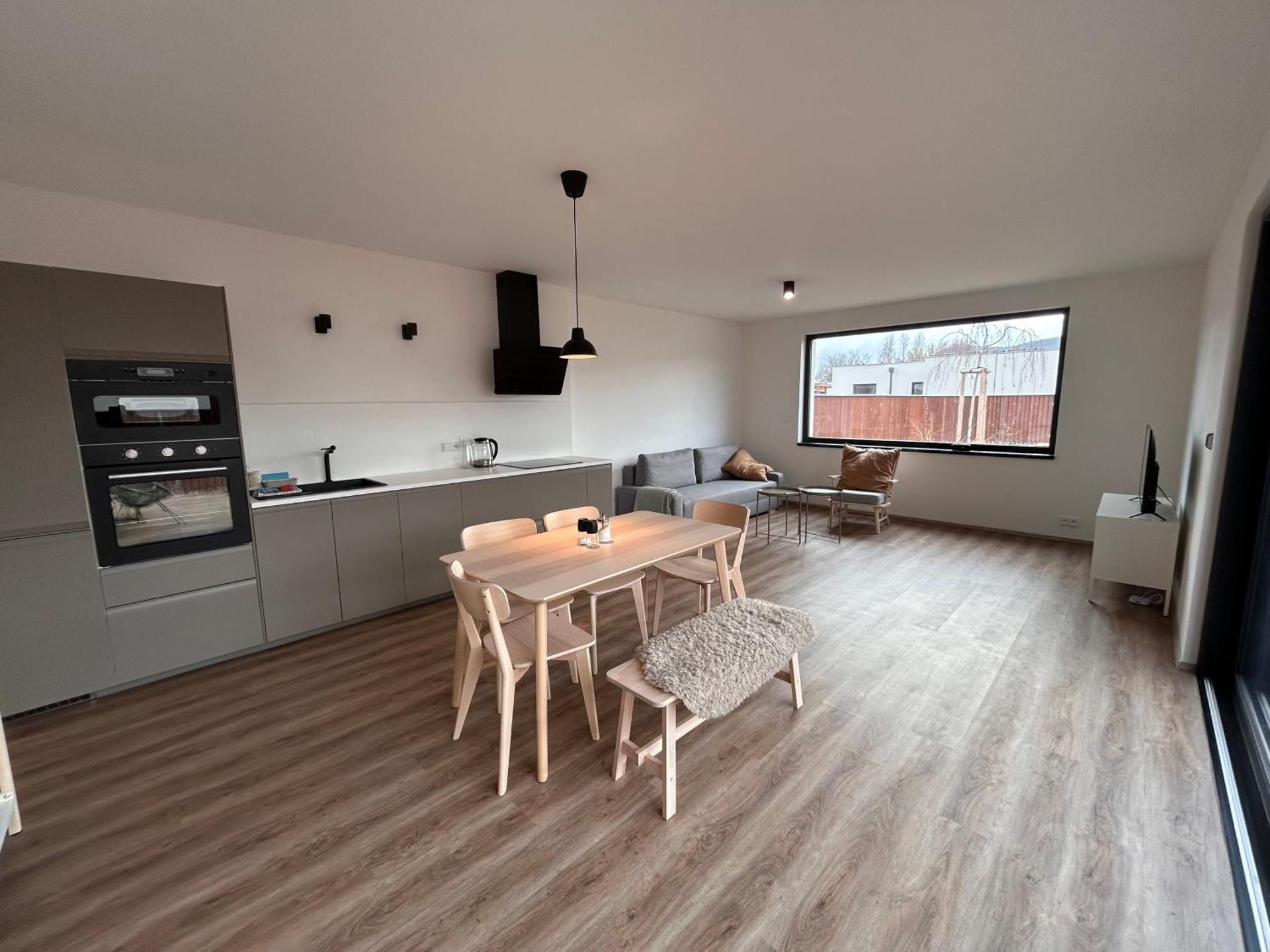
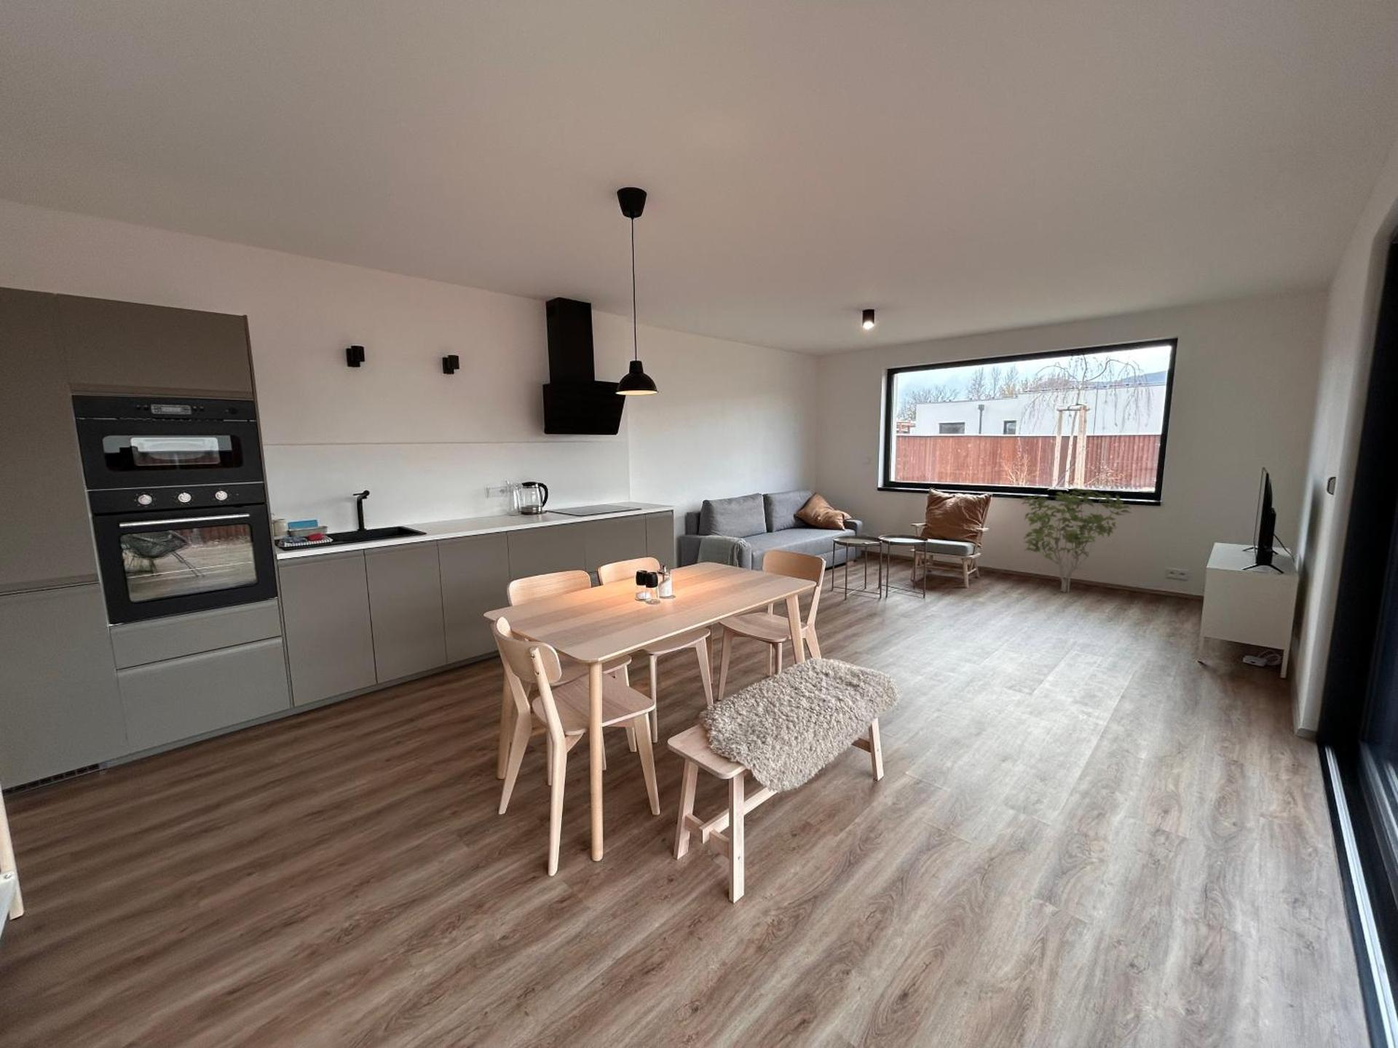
+ shrub [1020,487,1133,593]
